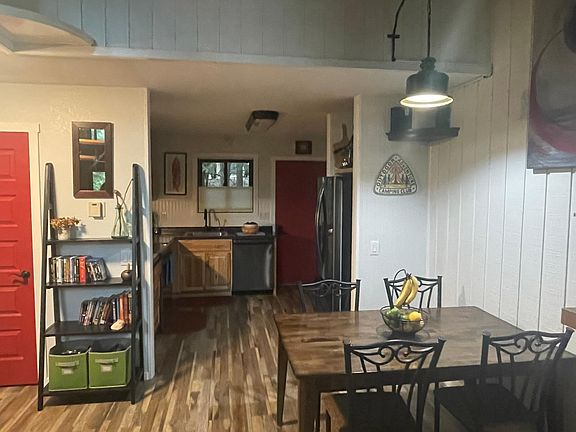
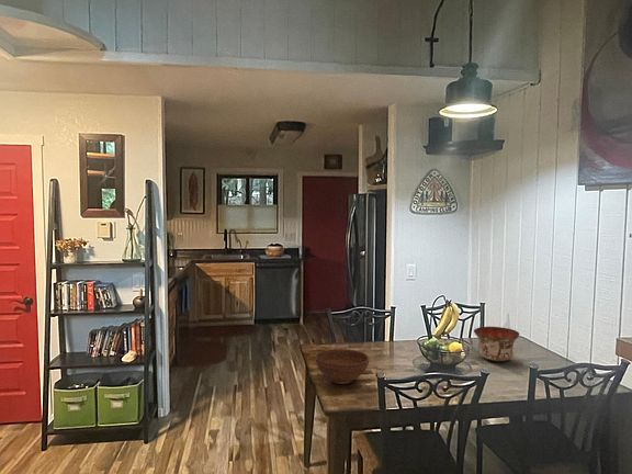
+ bowl [314,348,371,385]
+ bowl [473,326,520,362]
